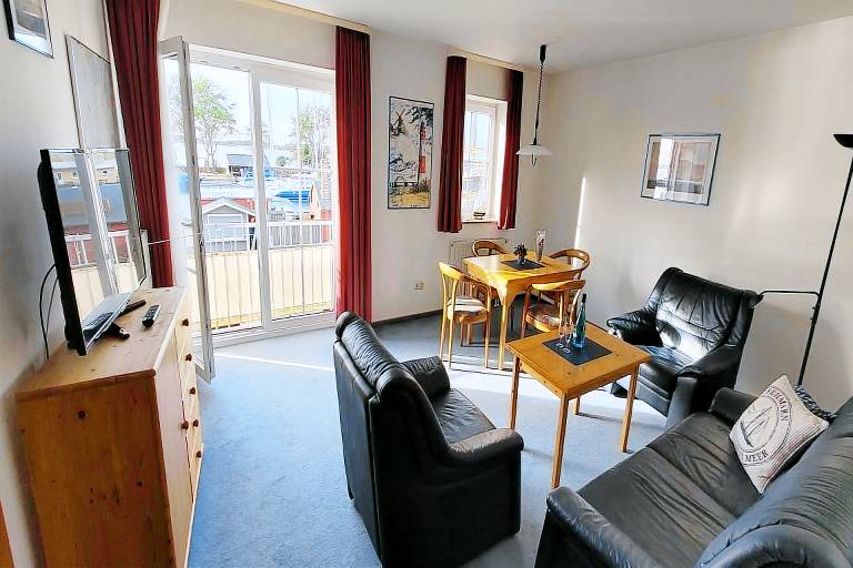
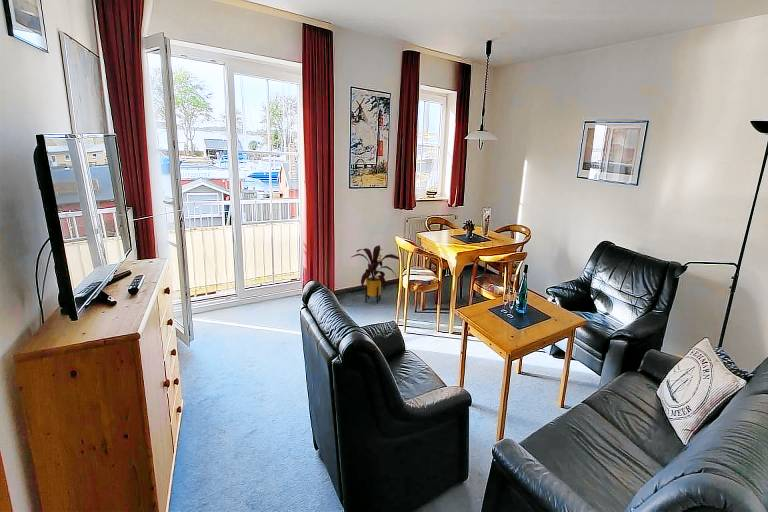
+ house plant [351,244,400,305]
